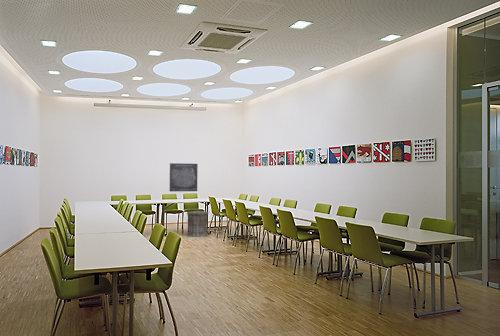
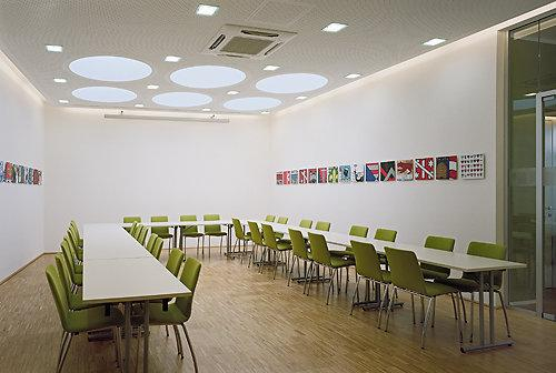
- trash can [186,209,209,238]
- wall art [169,162,199,192]
